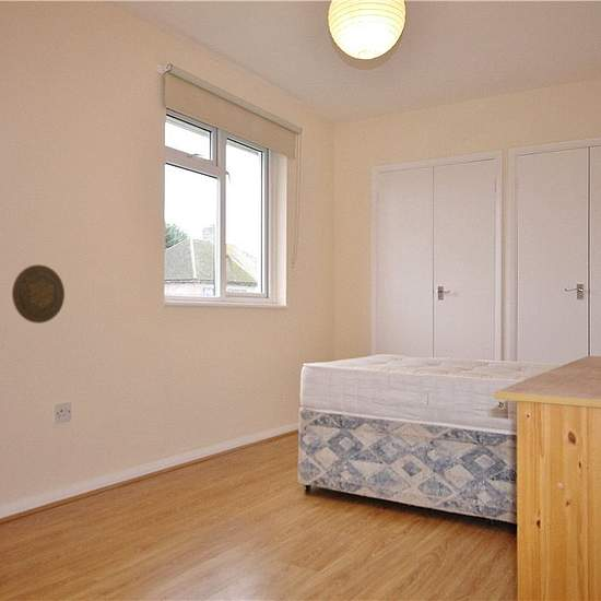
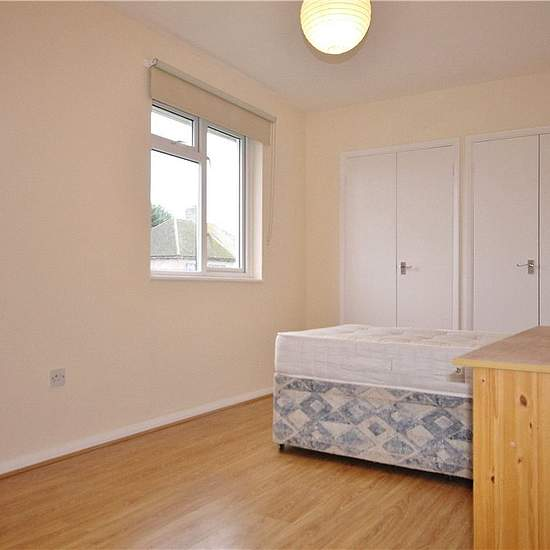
- decorative plate [11,263,66,325]
